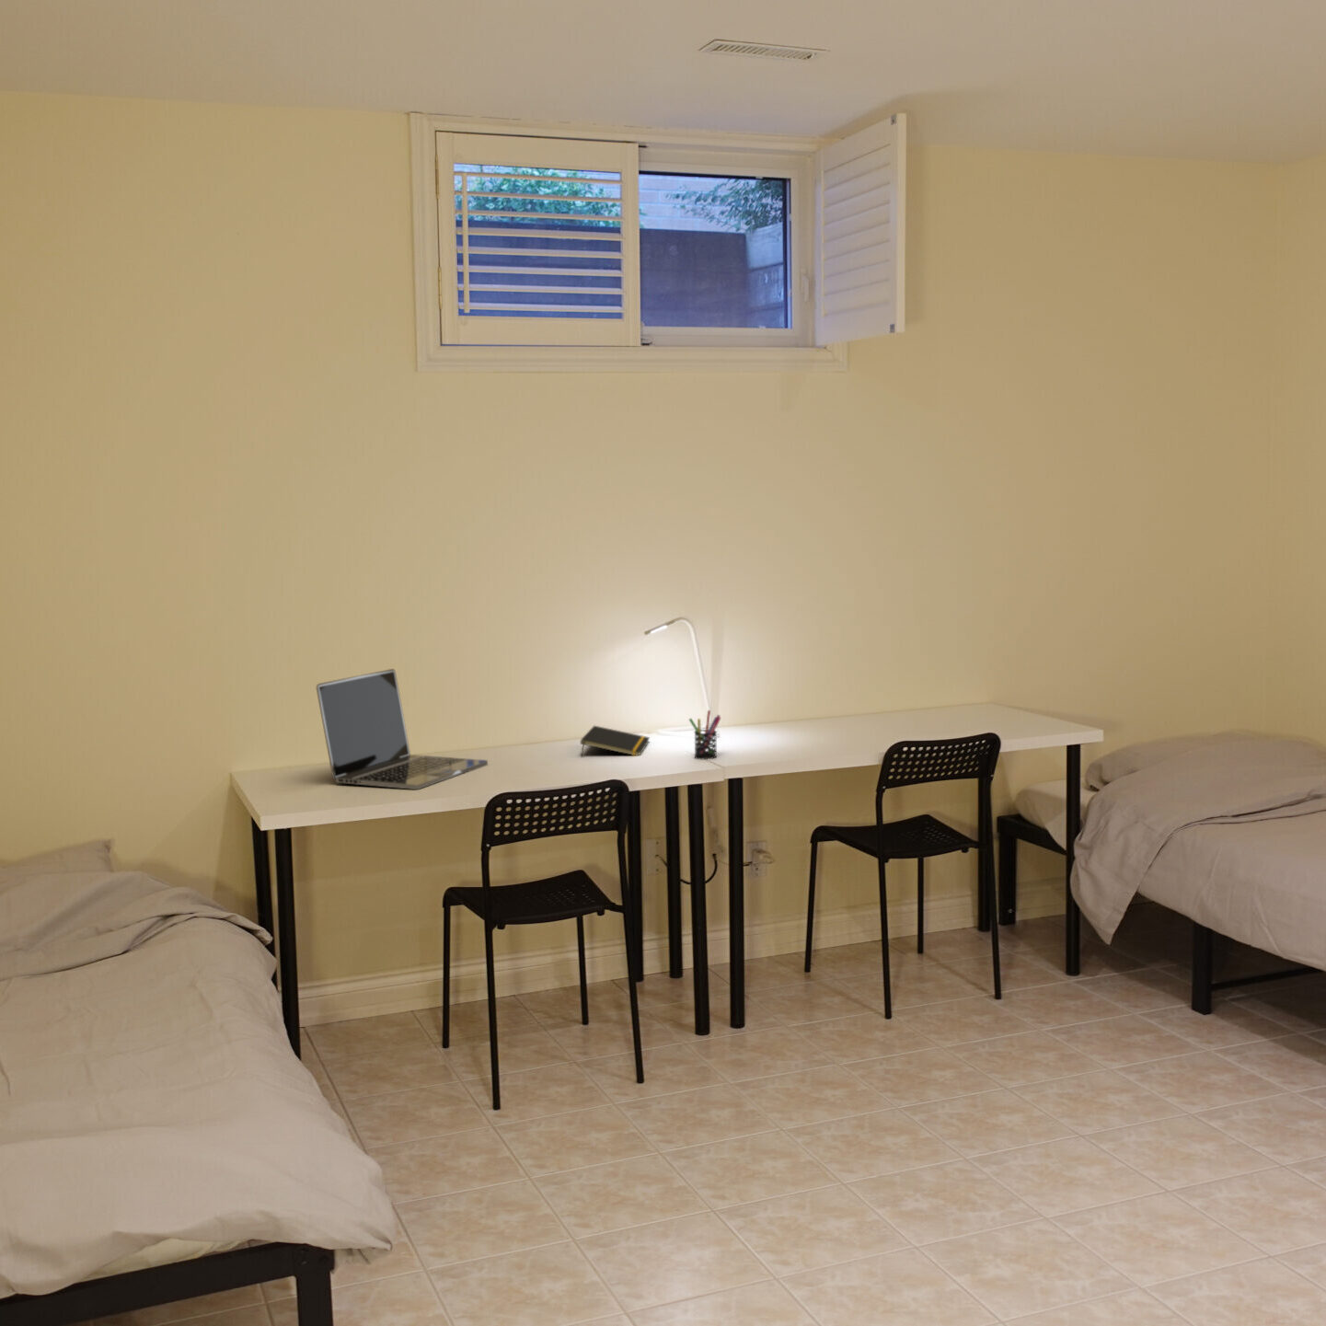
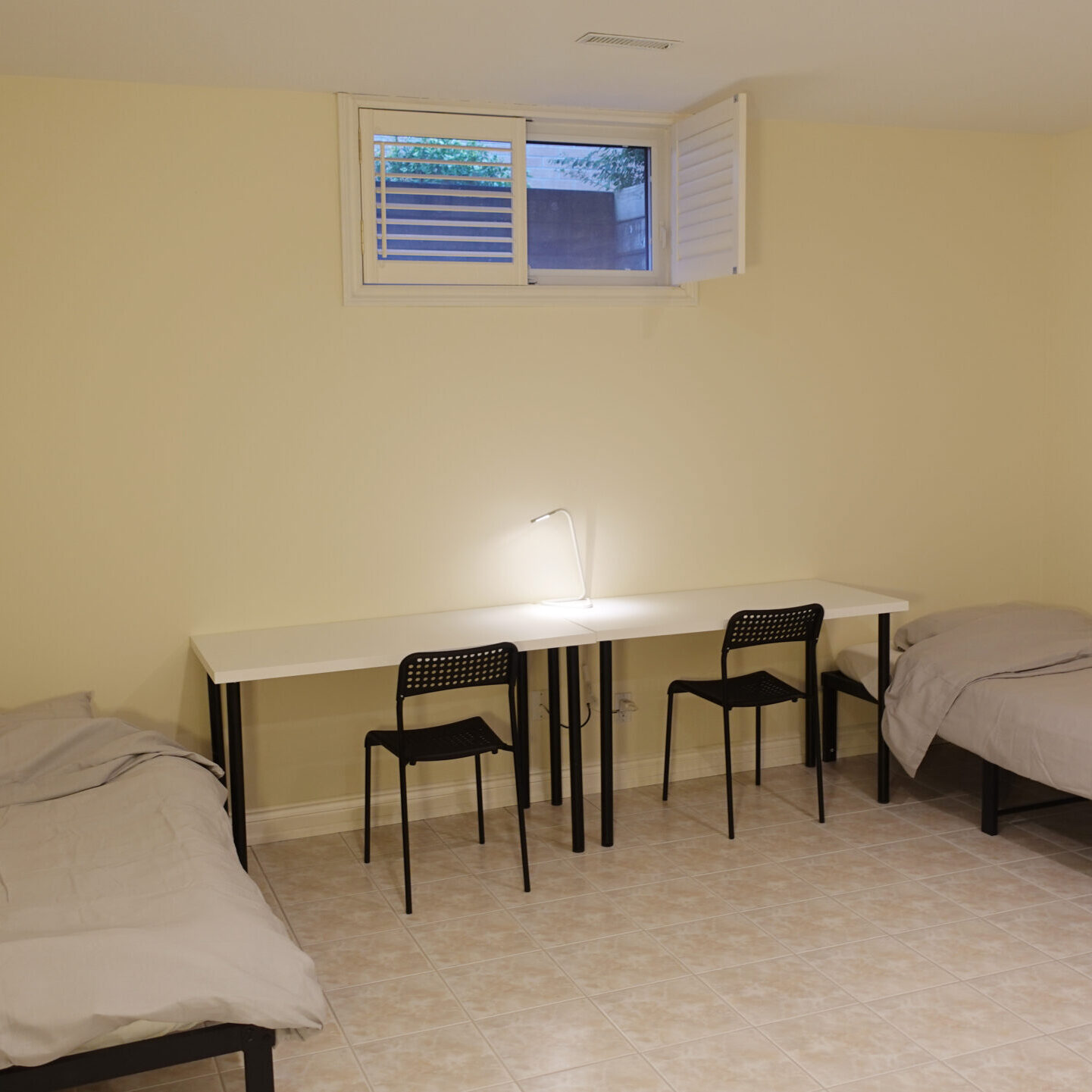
- pen holder [688,709,721,760]
- notepad [579,725,651,758]
- laptop [316,668,488,790]
